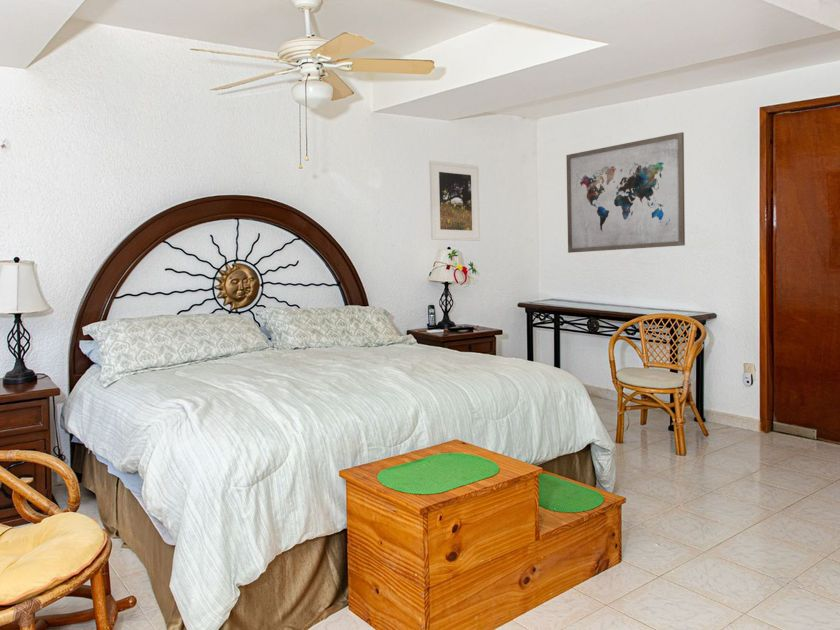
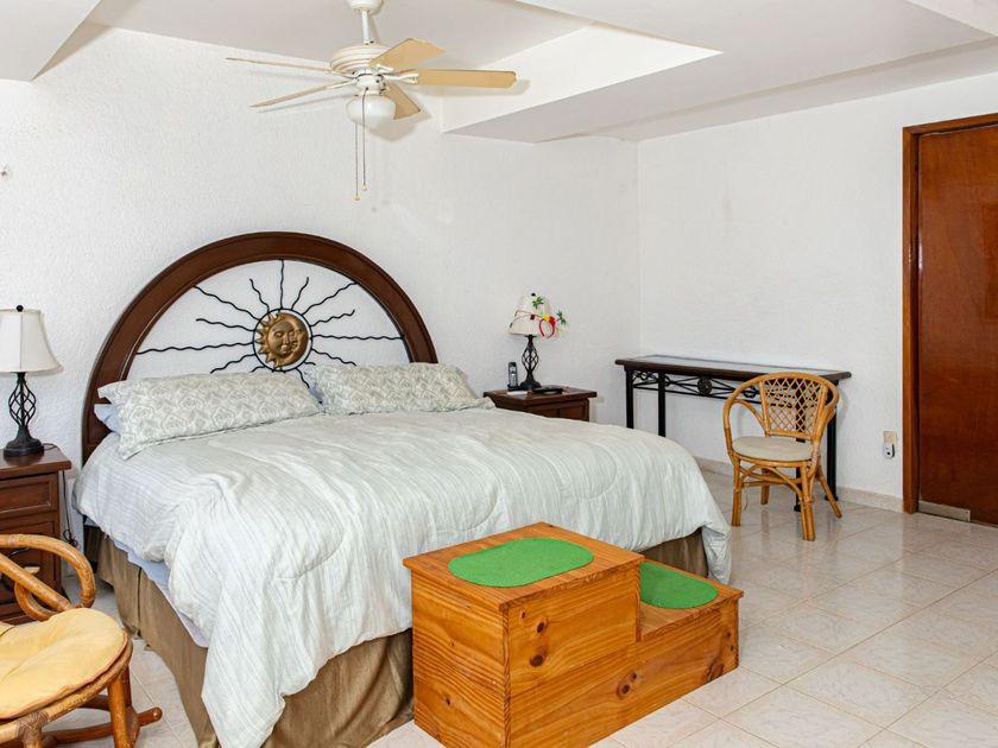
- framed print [428,160,481,242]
- wall art [565,131,686,254]
